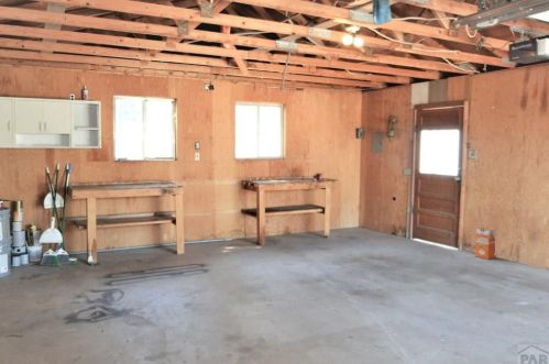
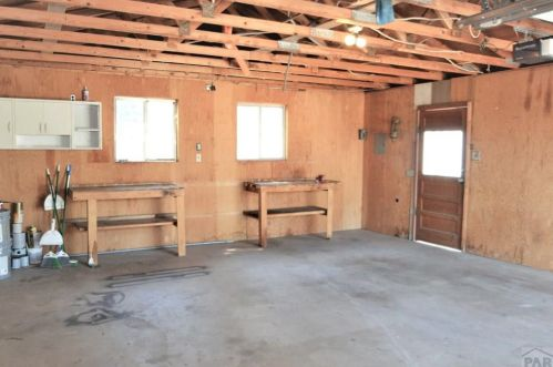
- waste bin [474,227,497,261]
